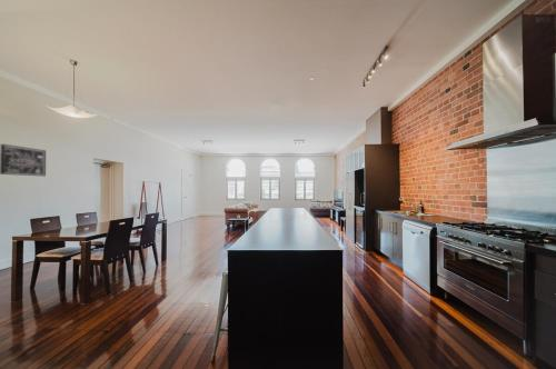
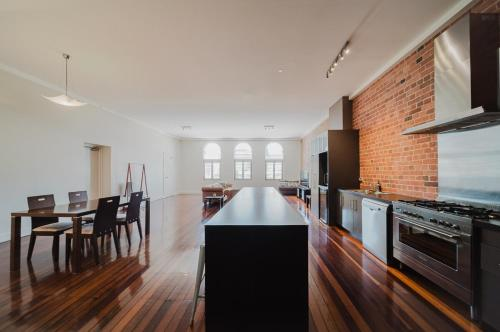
- wall art [0,143,47,177]
